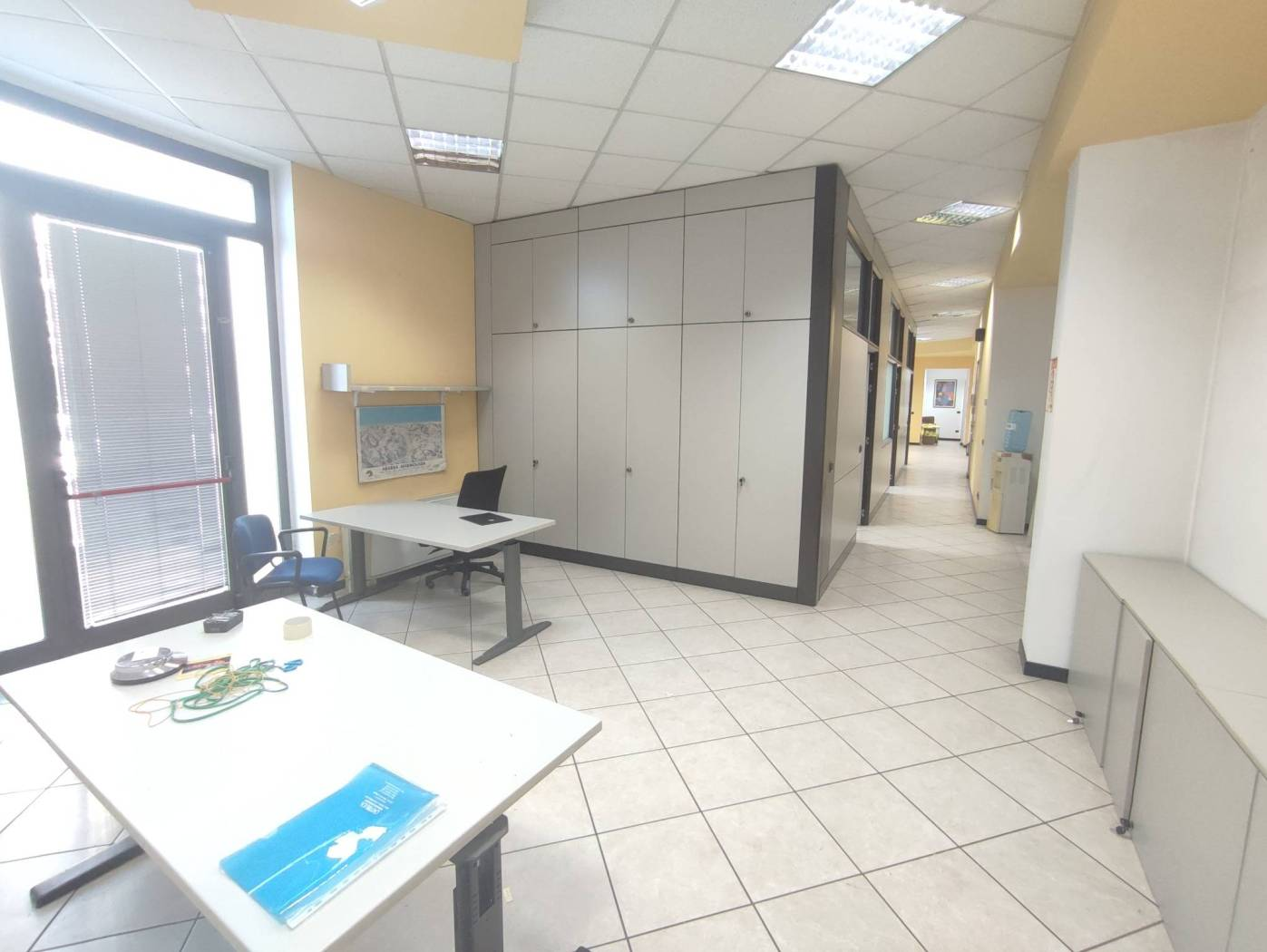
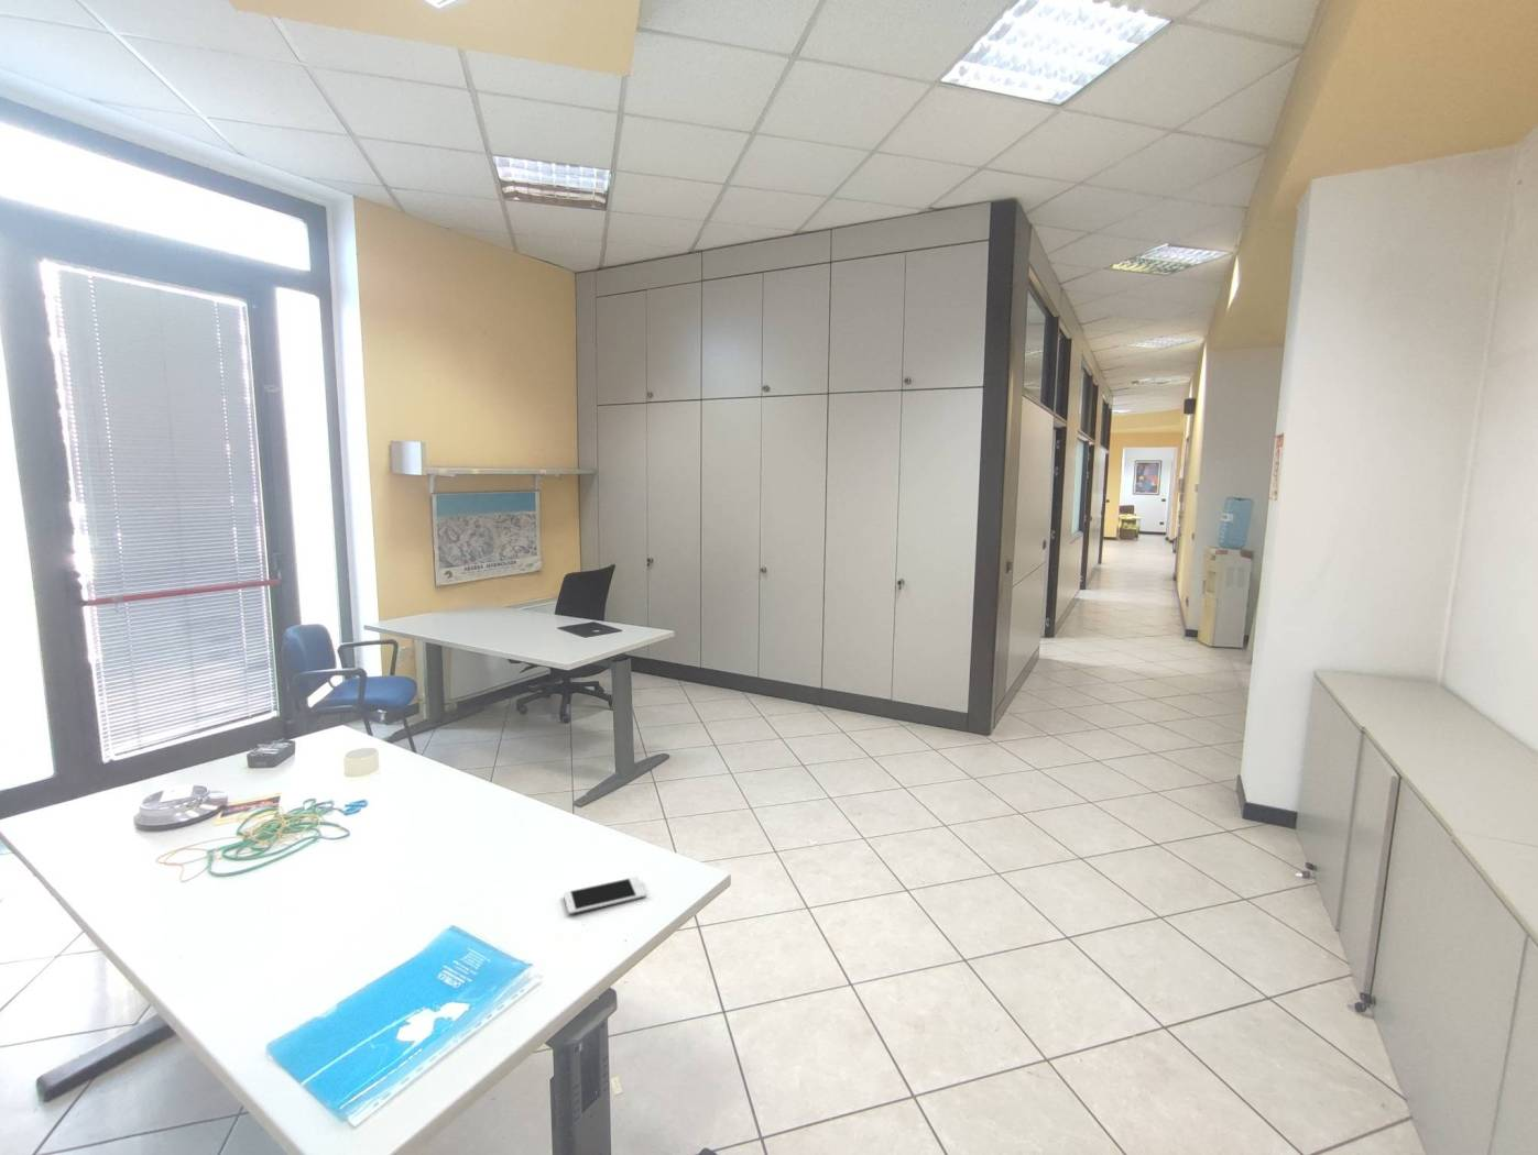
+ cell phone [562,876,647,915]
